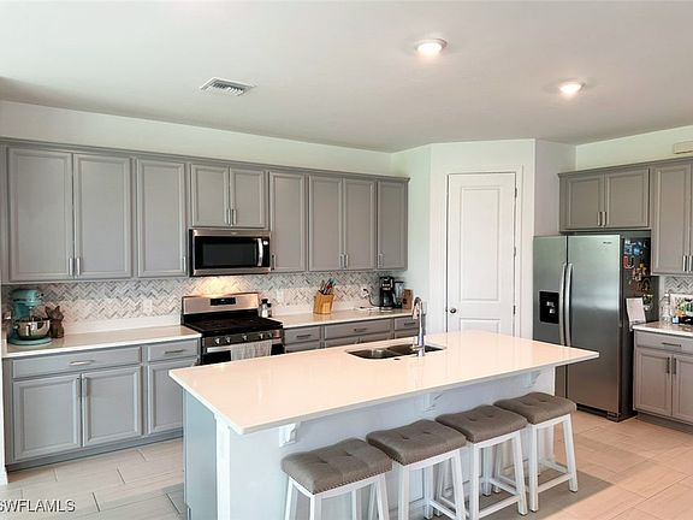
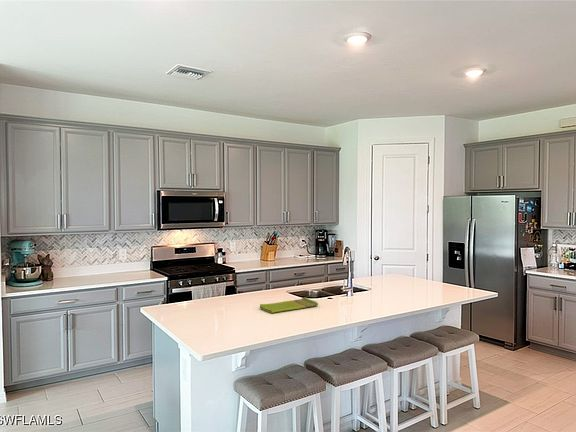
+ dish towel [259,296,319,314]
